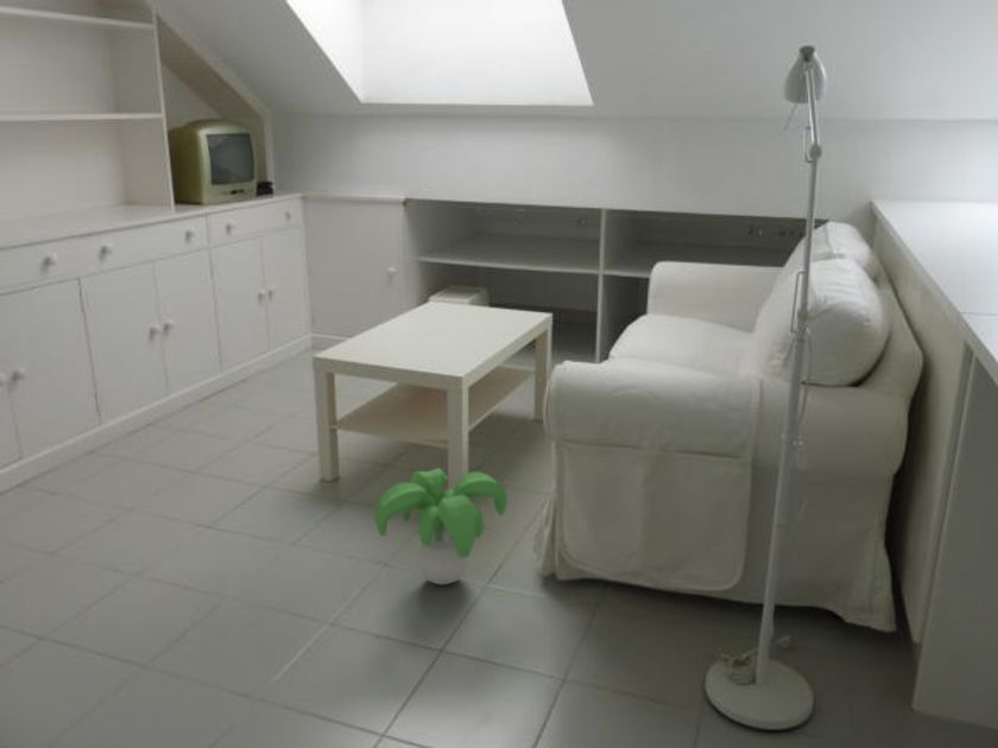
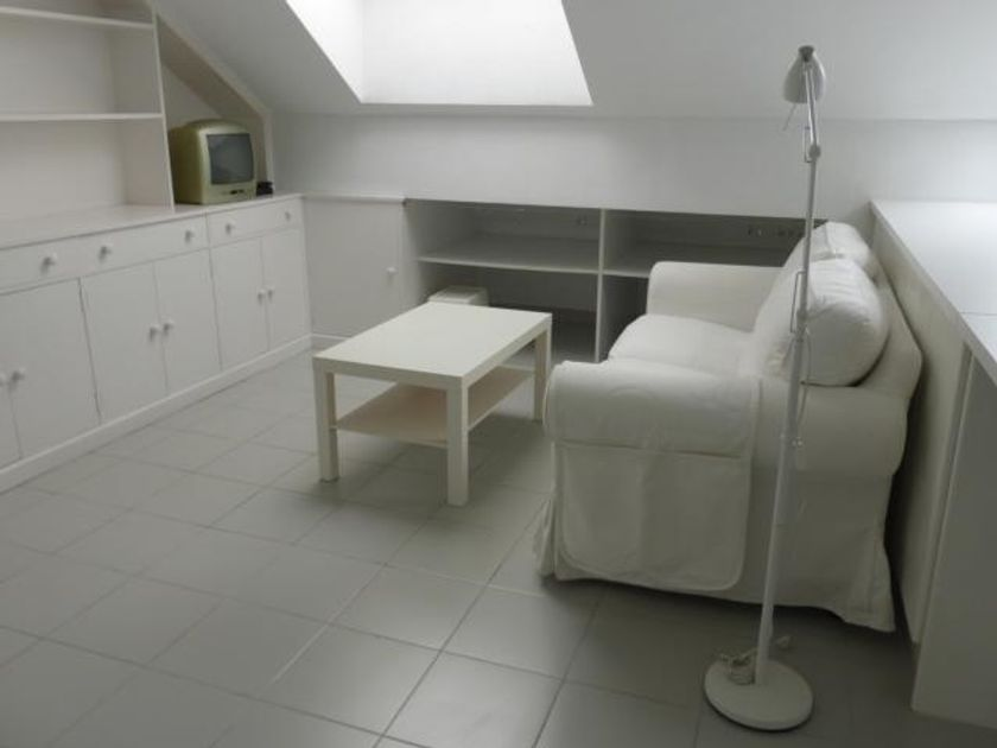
- decorative plant [373,467,509,585]
